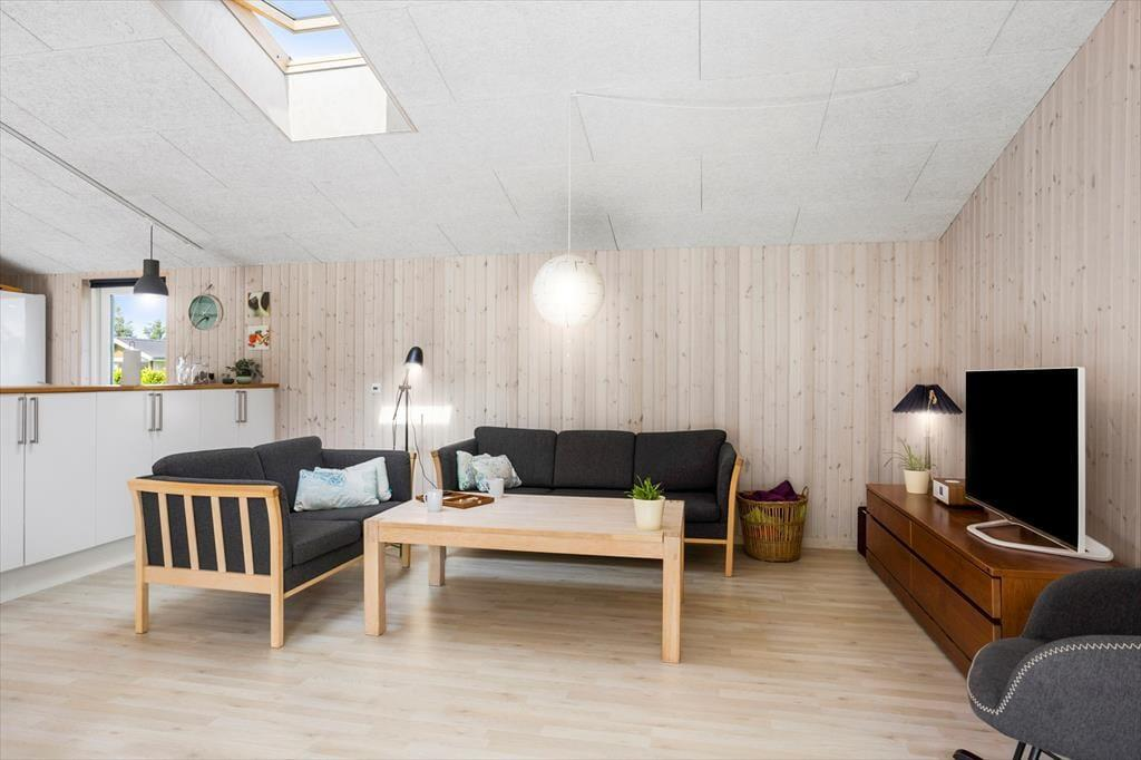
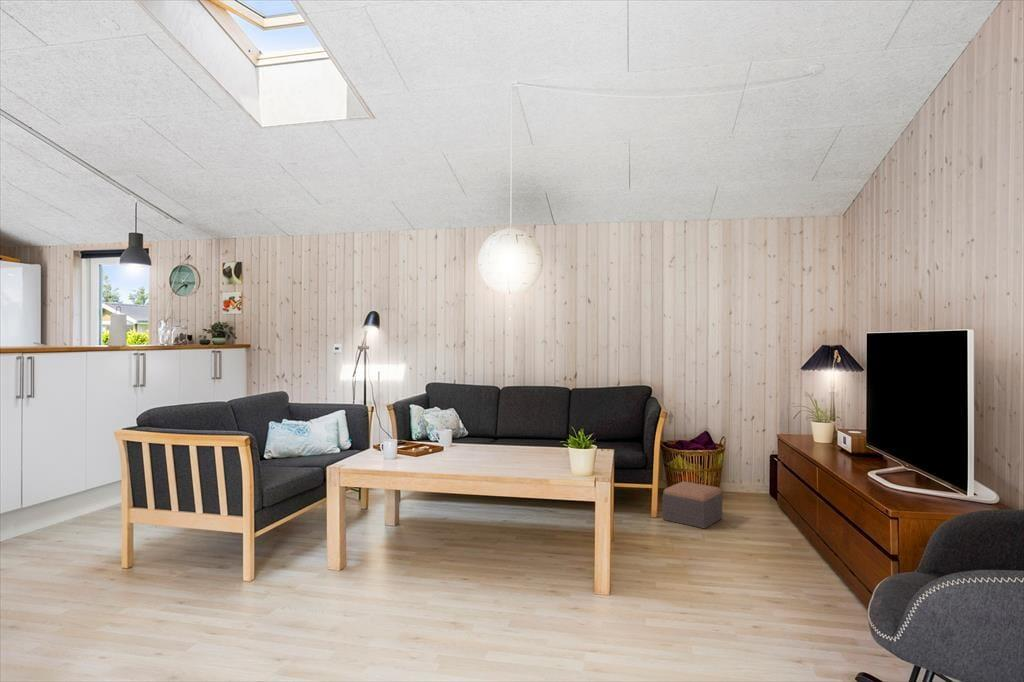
+ footstool [662,480,723,530]
